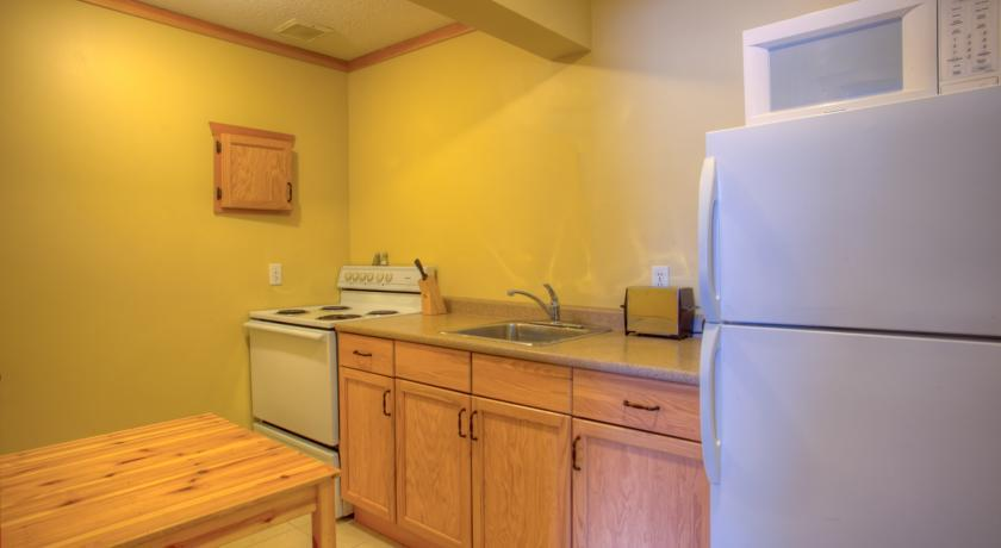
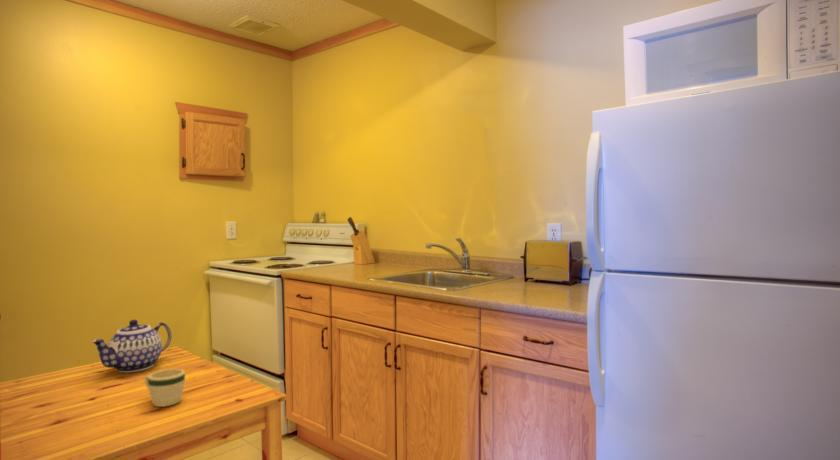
+ mug [144,368,186,408]
+ teapot [91,319,172,374]
